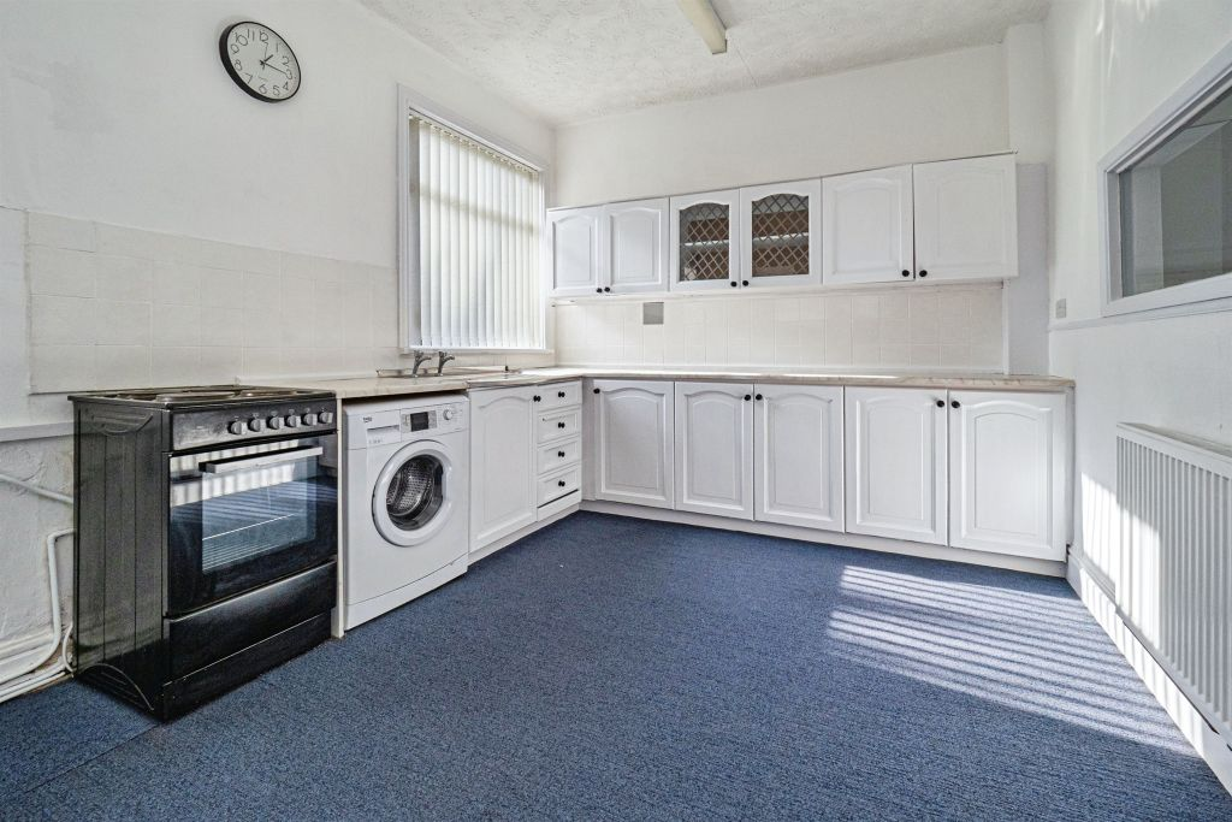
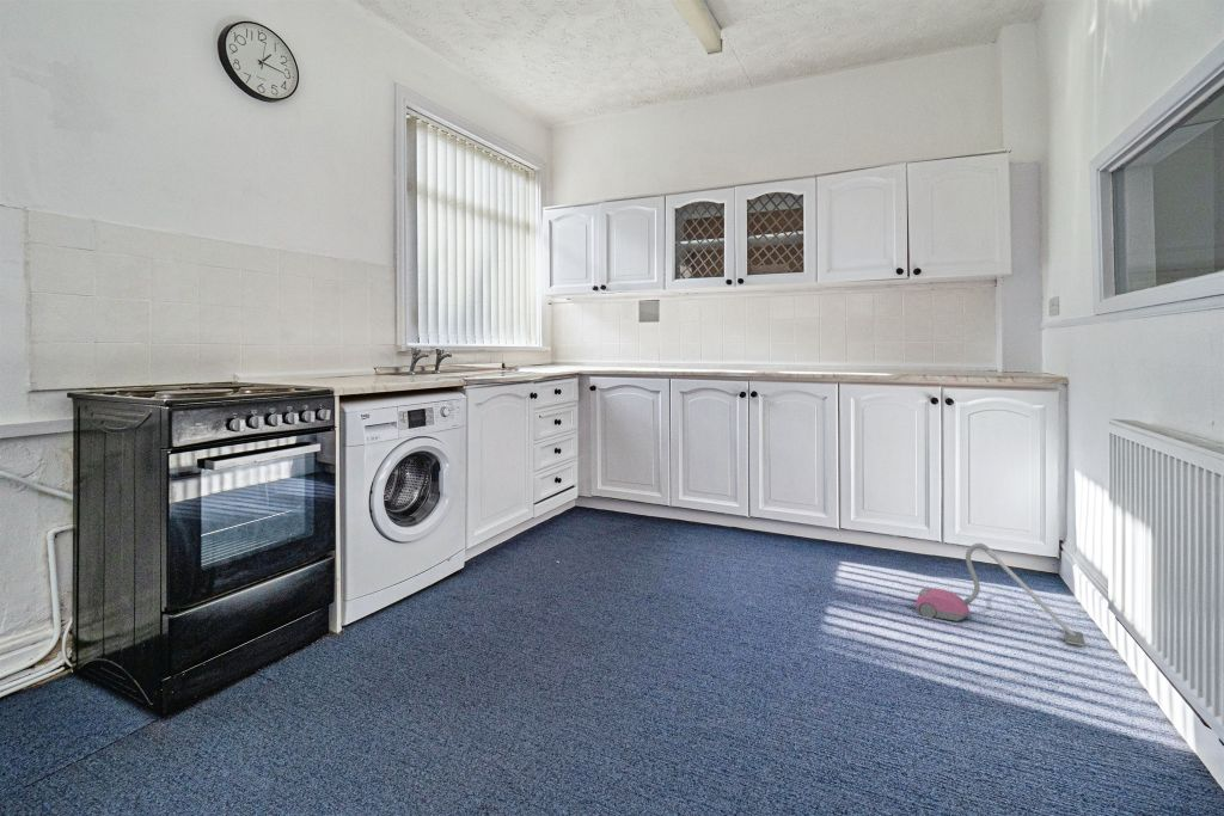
+ vacuum cleaner [914,542,1085,646]
